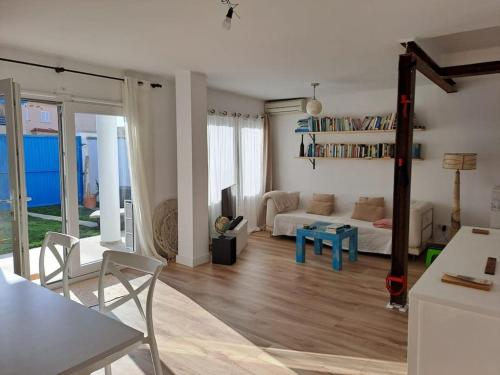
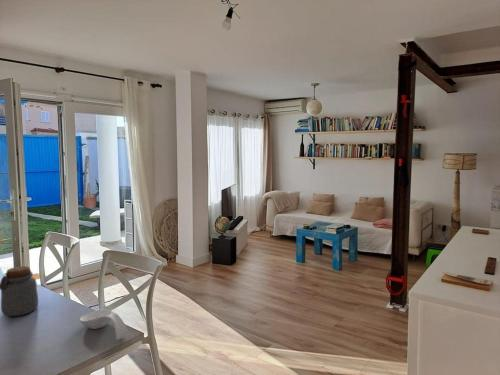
+ jar [0,265,39,317]
+ spoon rest [79,309,129,341]
